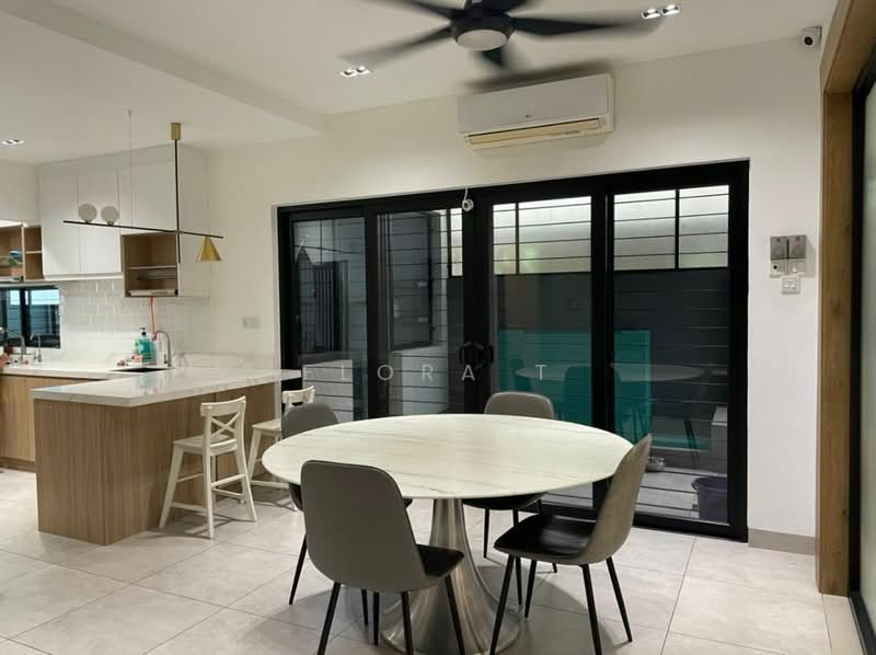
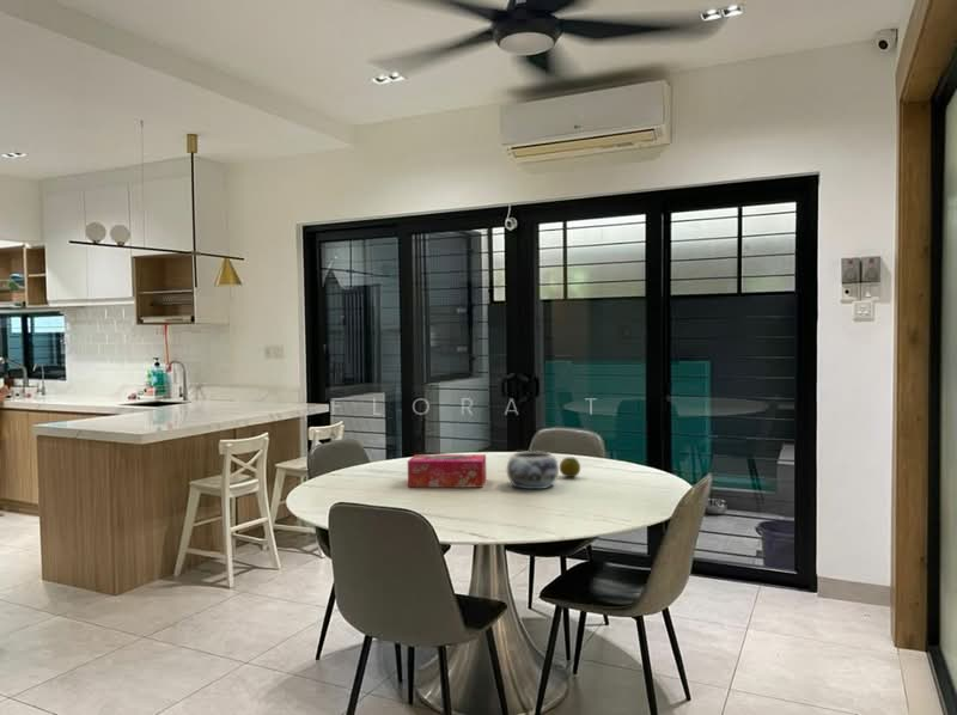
+ fruit [559,457,581,478]
+ decorative bowl [506,450,560,490]
+ tissue box [407,453,487,488]
